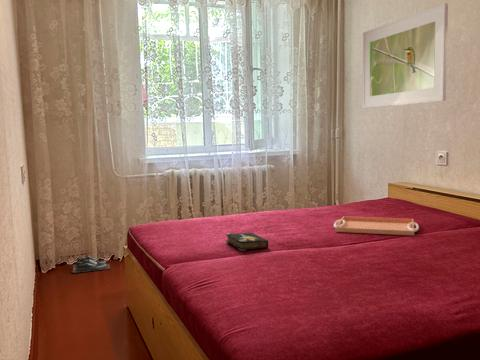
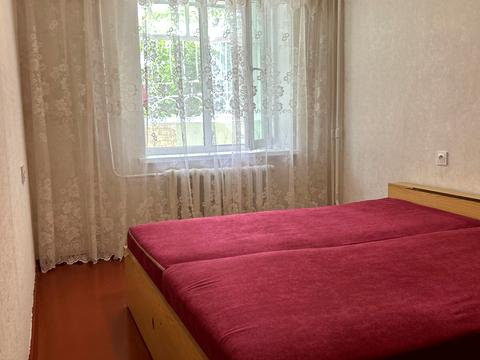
- shoe [72,254,111,274]
- hardback book [225,232,269,252]
- serving tray [333,215,420,236]
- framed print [362,2,449,109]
